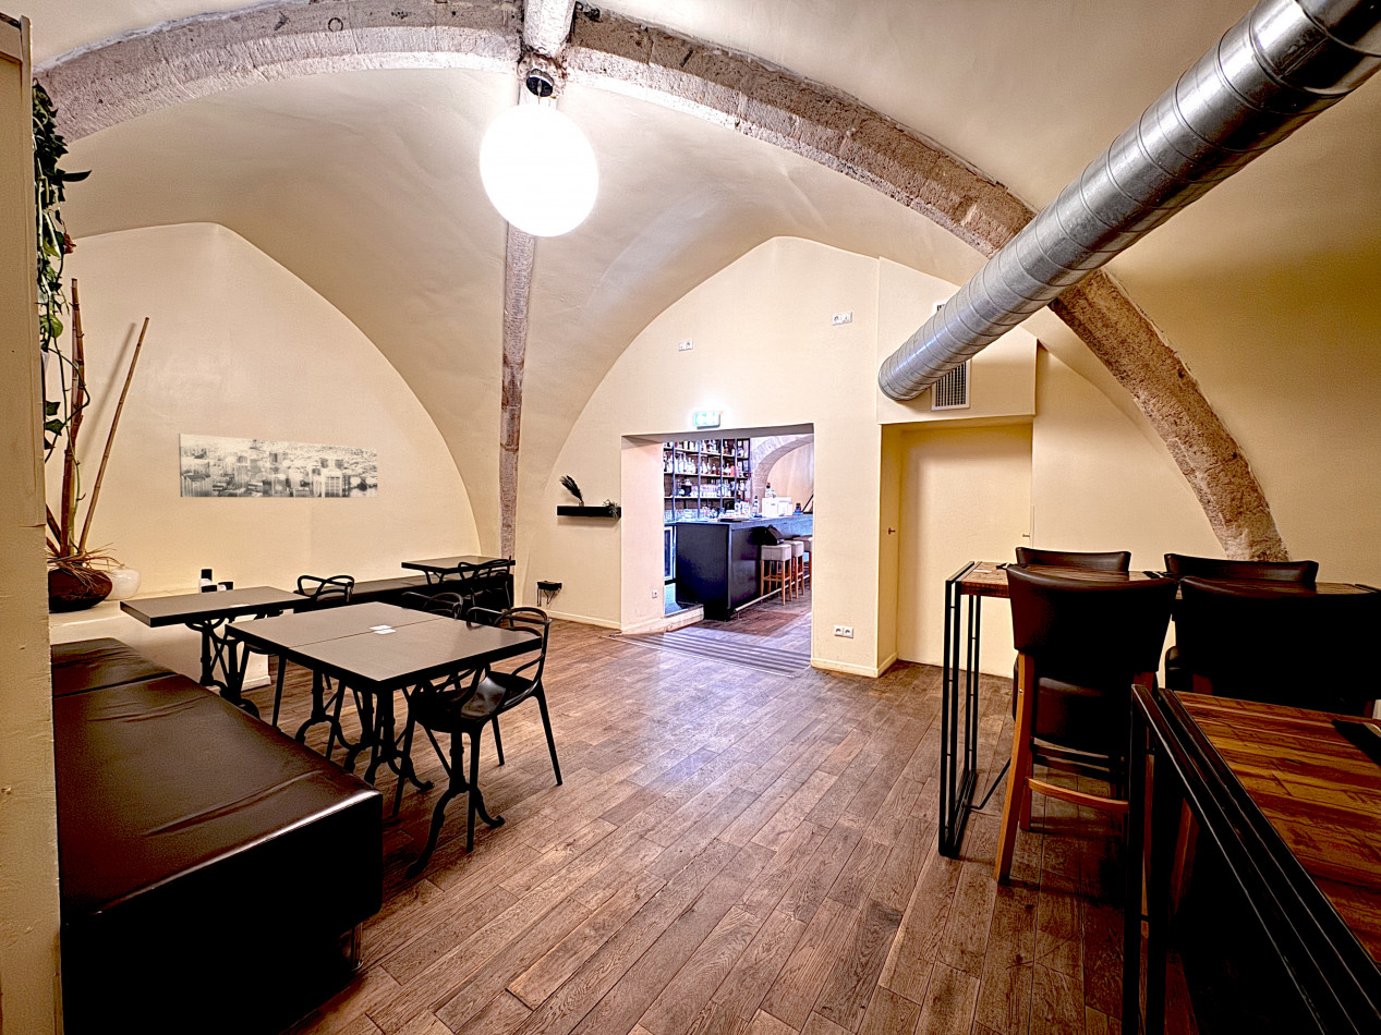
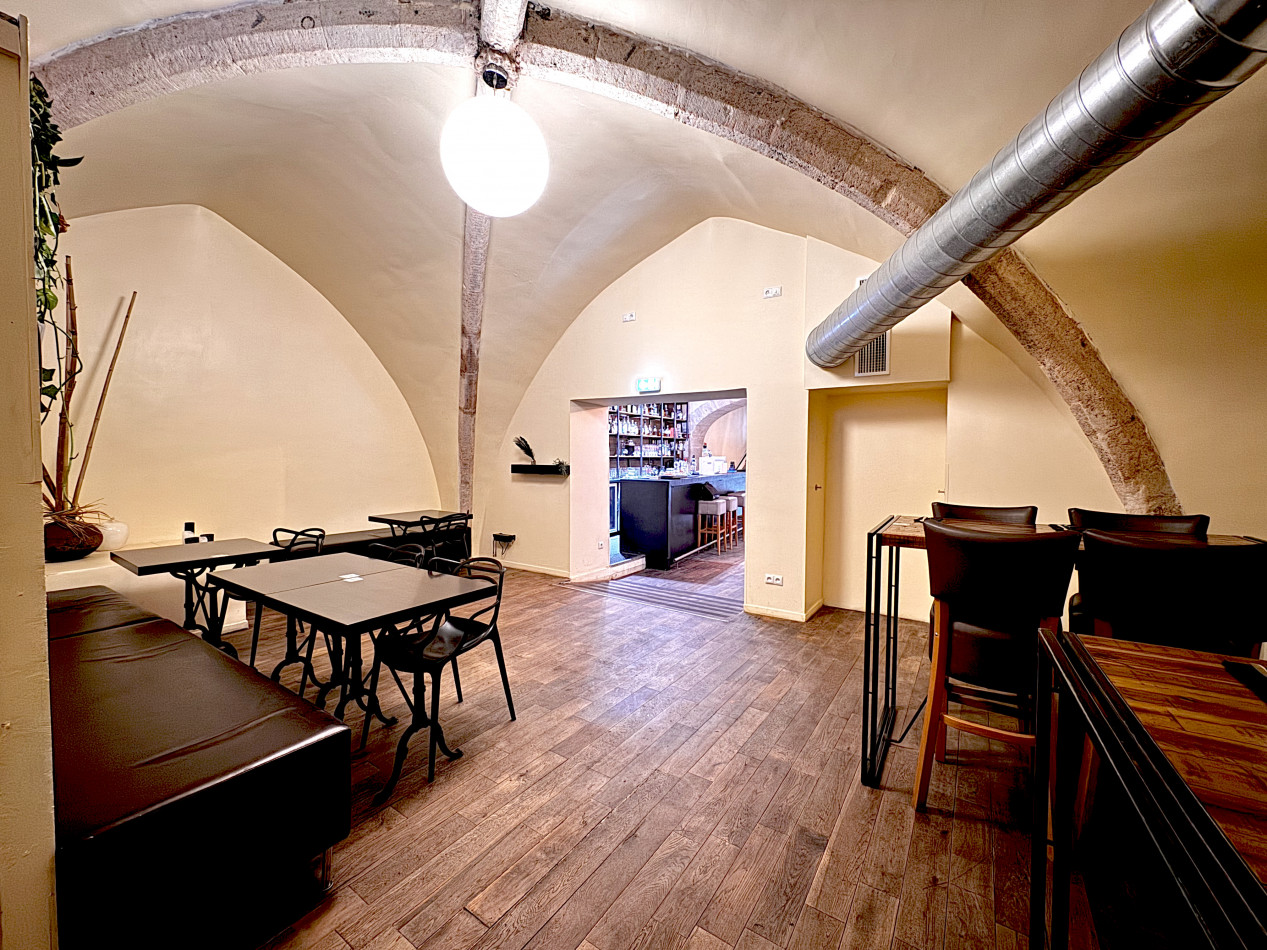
- wall art [178,433,378,499]
